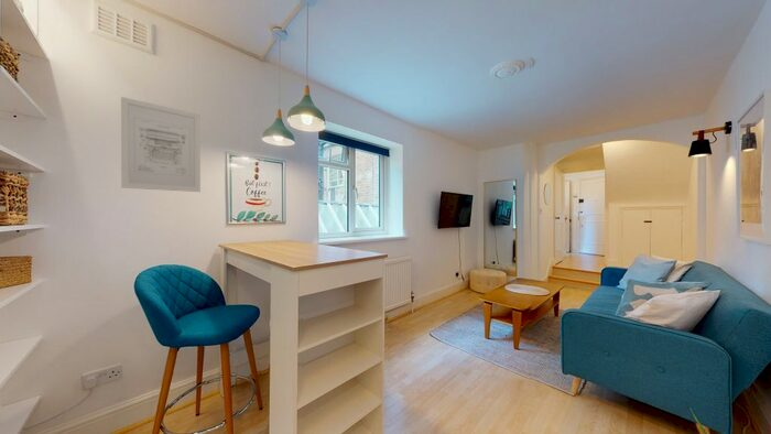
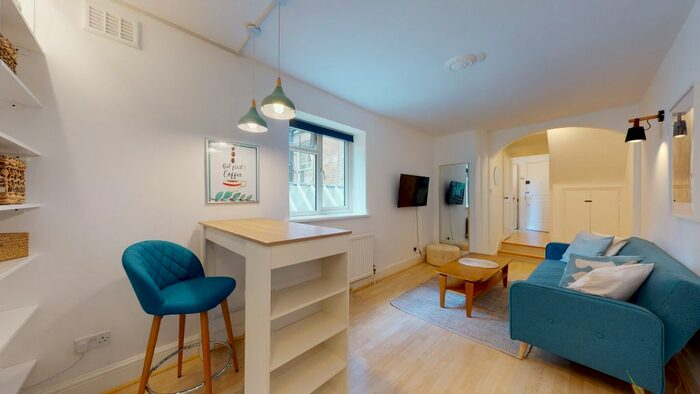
- wall art [120,96,202,193]
